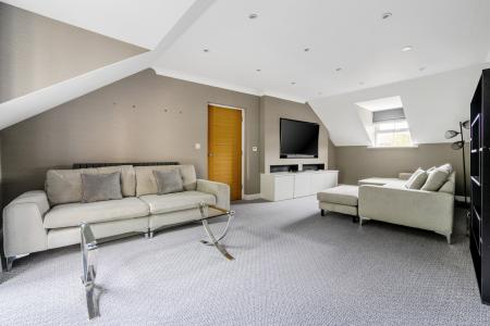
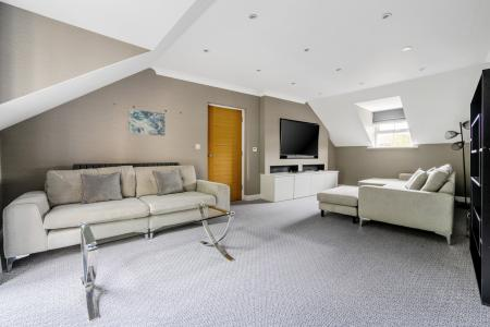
+ wall art [127,108,167,137]
